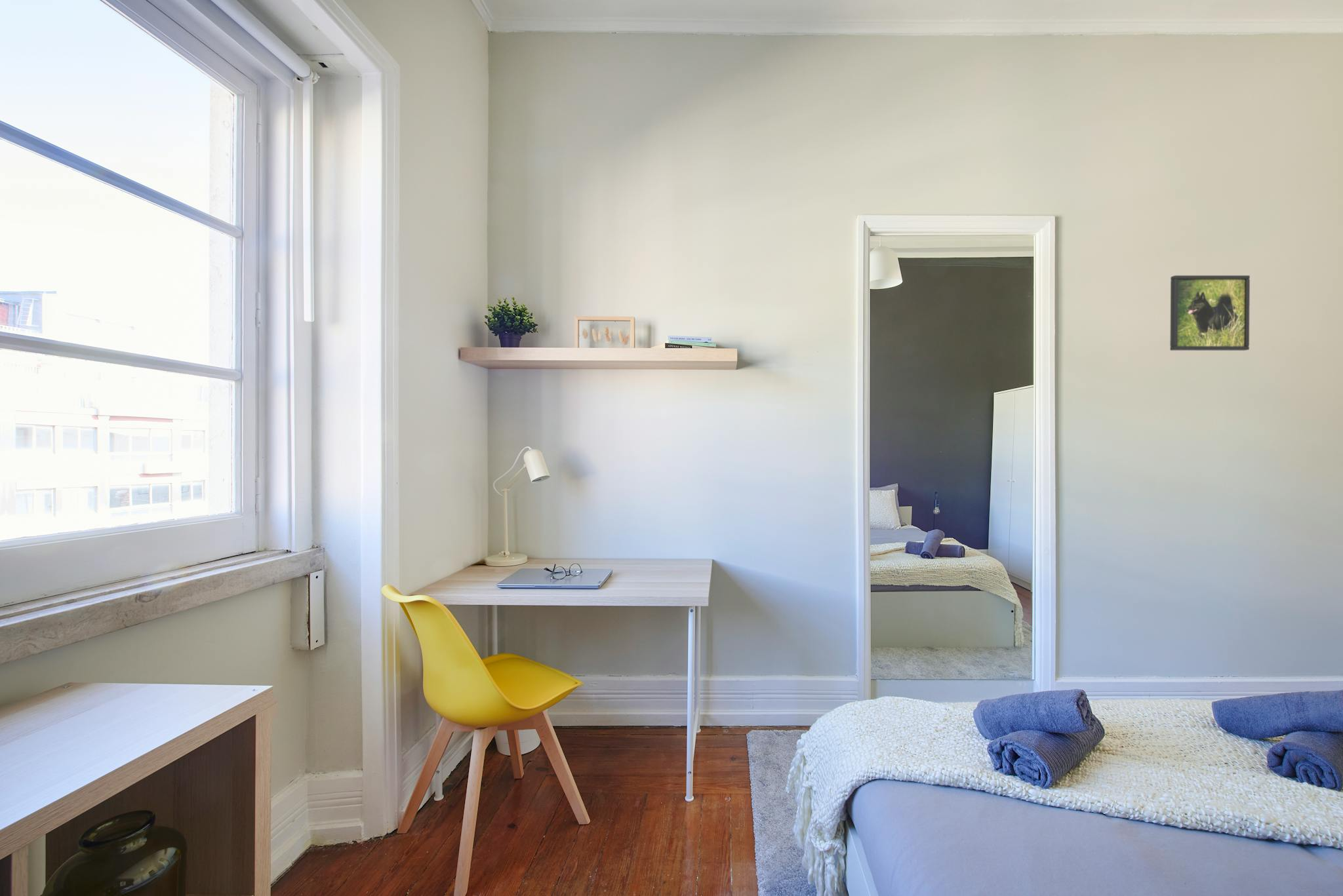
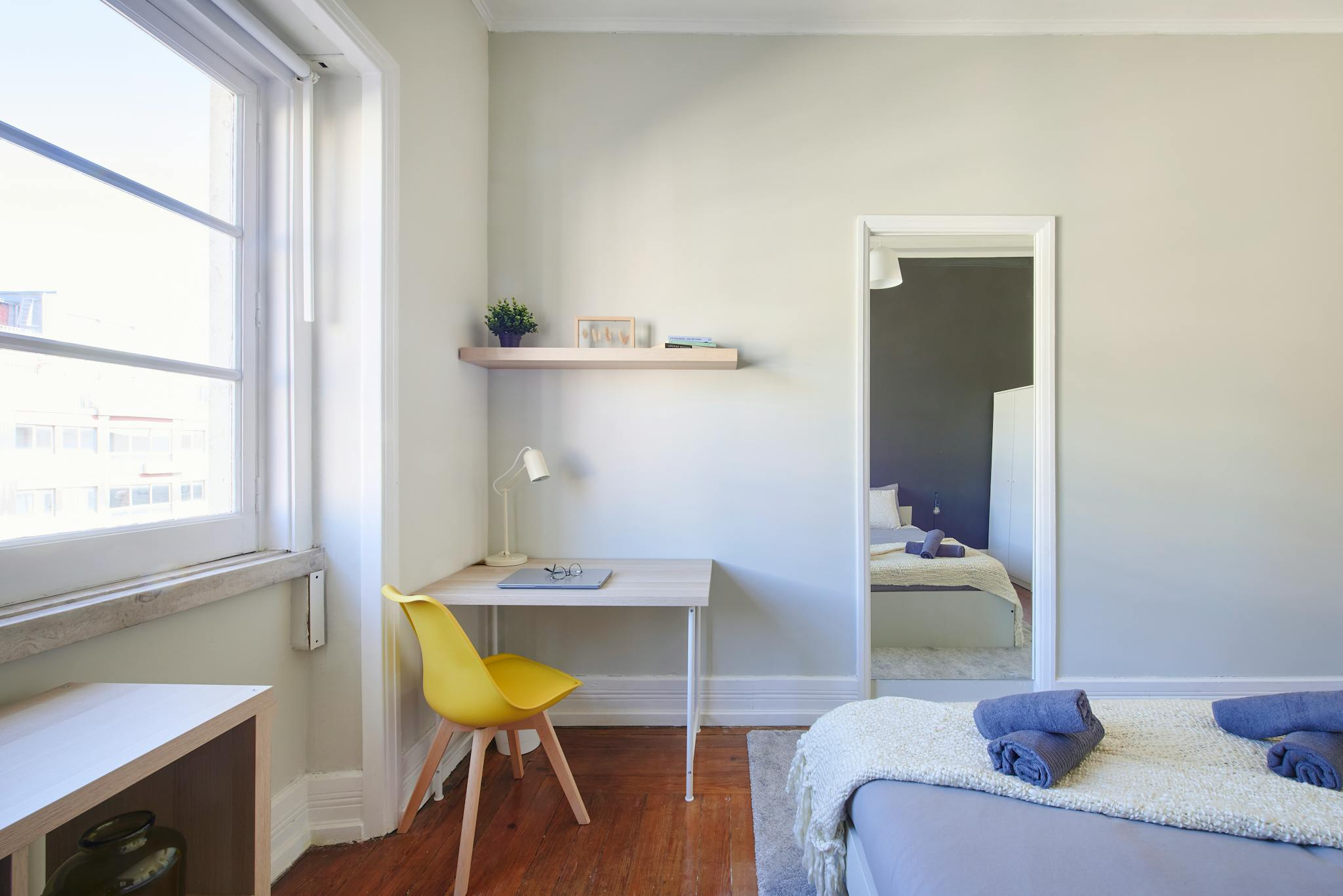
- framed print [1169,275,1251,351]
